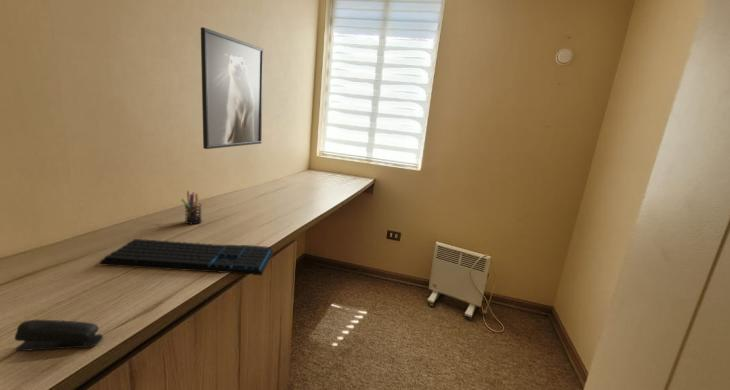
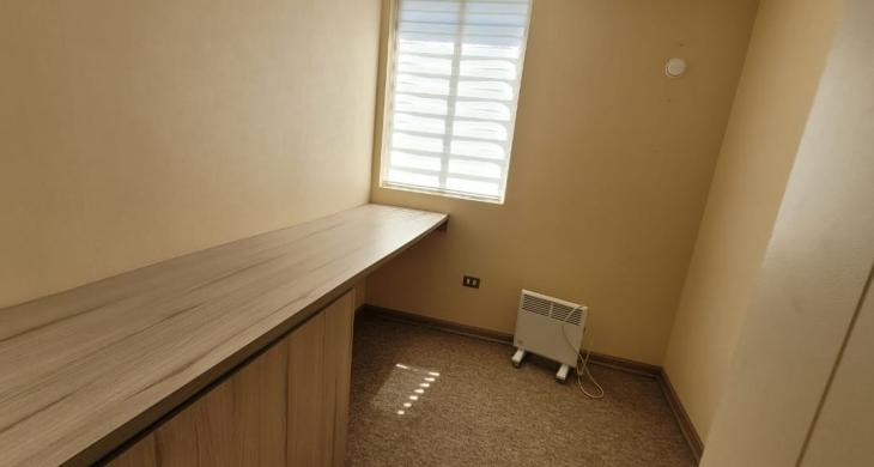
- keyboard [99,238,274,277]
- pen holder [180,190,203,225]
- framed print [200,26,264,150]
- stapler [14,319,104,352]
